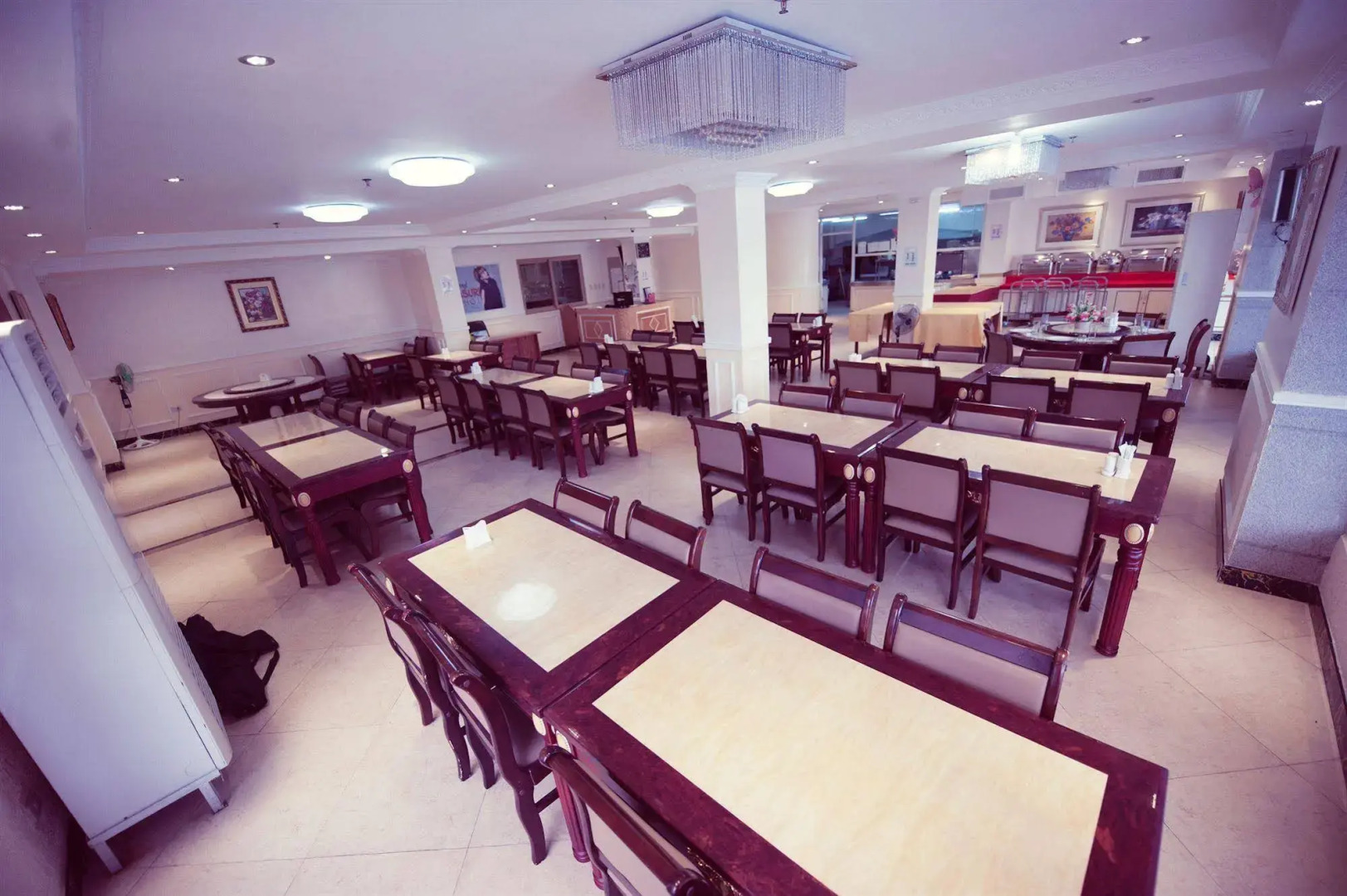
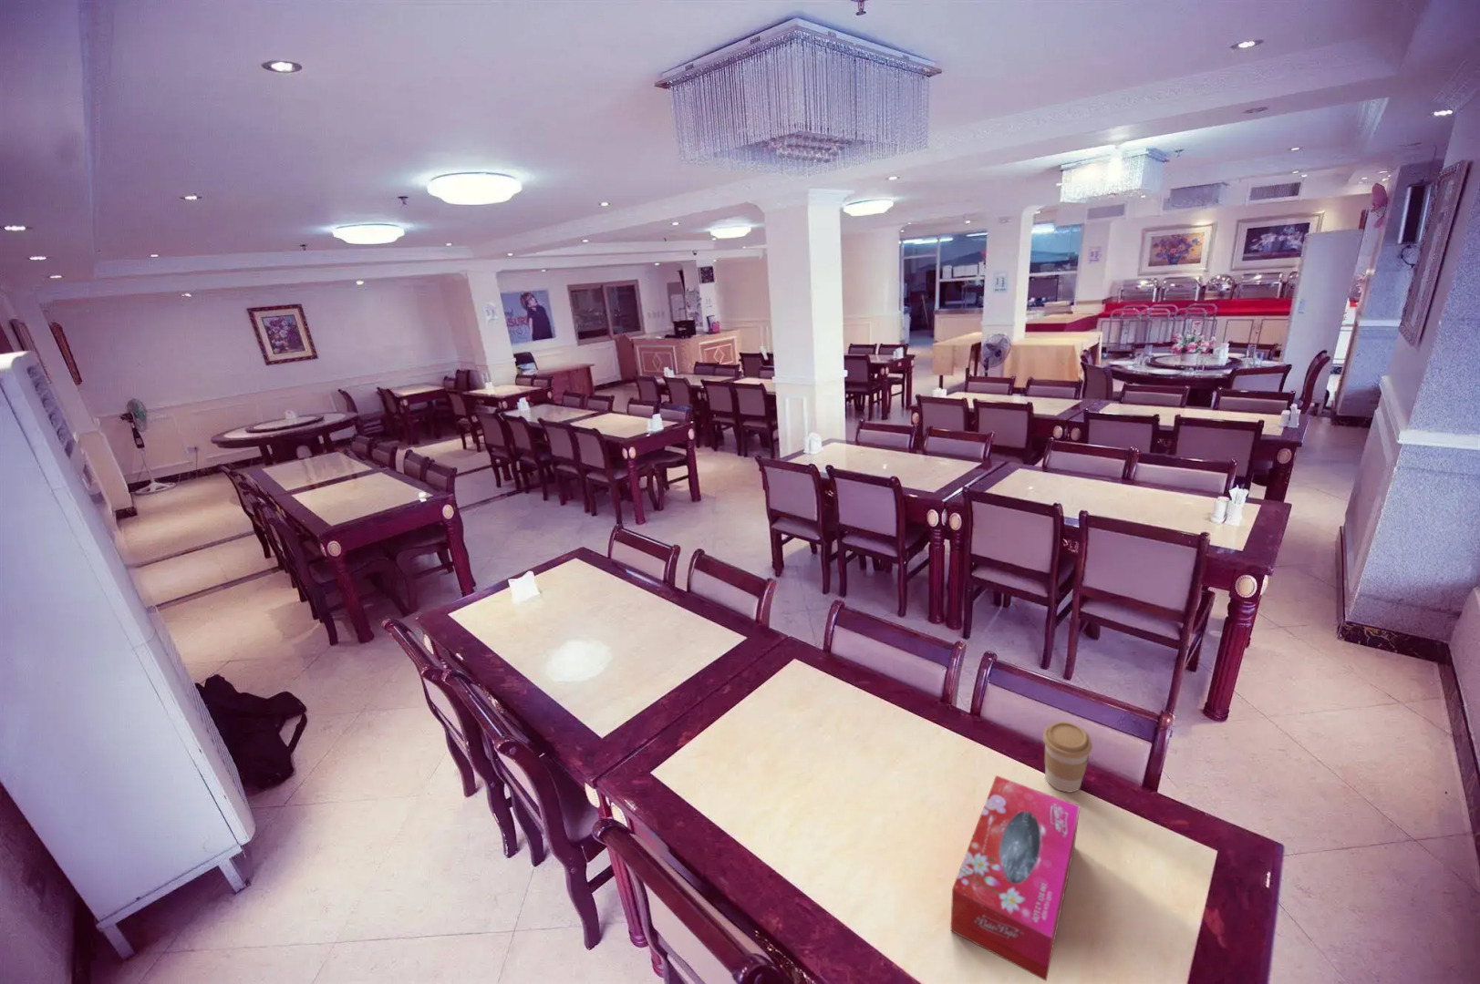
+ coffee cup [1043,720,1093,794]
+ tissue box [950,774,1080,982]
